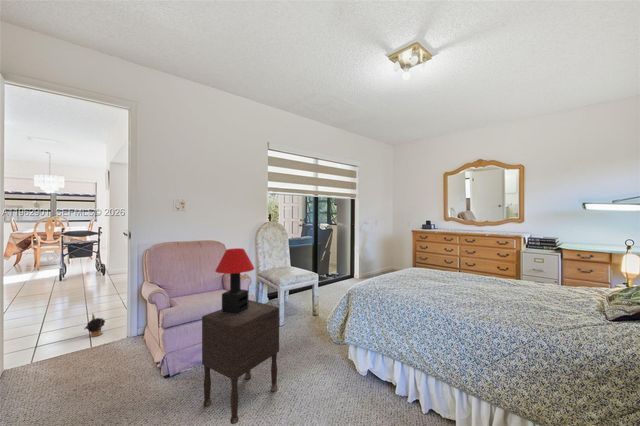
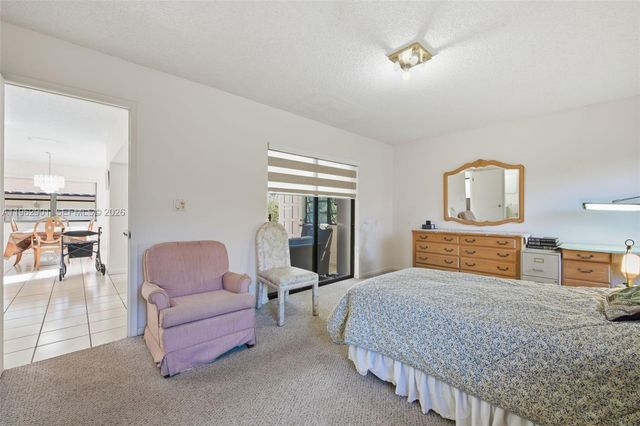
- table lamp [214,247,256,315]
- plush toy [83,313,106,338]
- nightstand [201,299,280,425]
